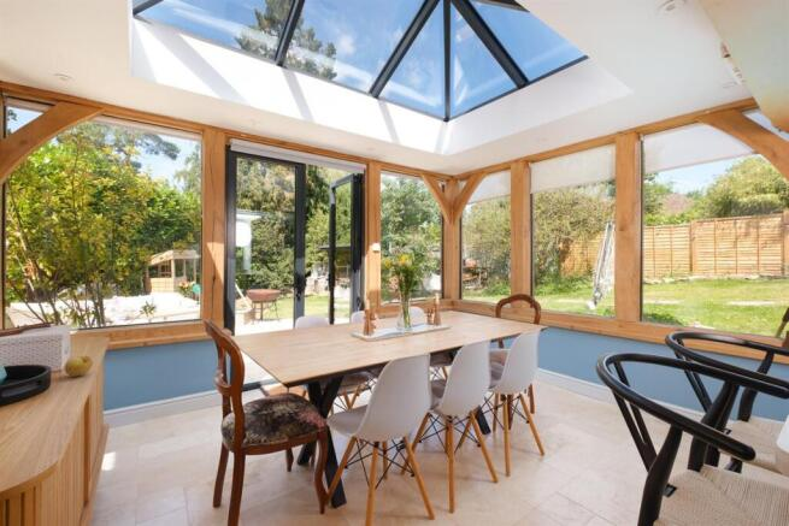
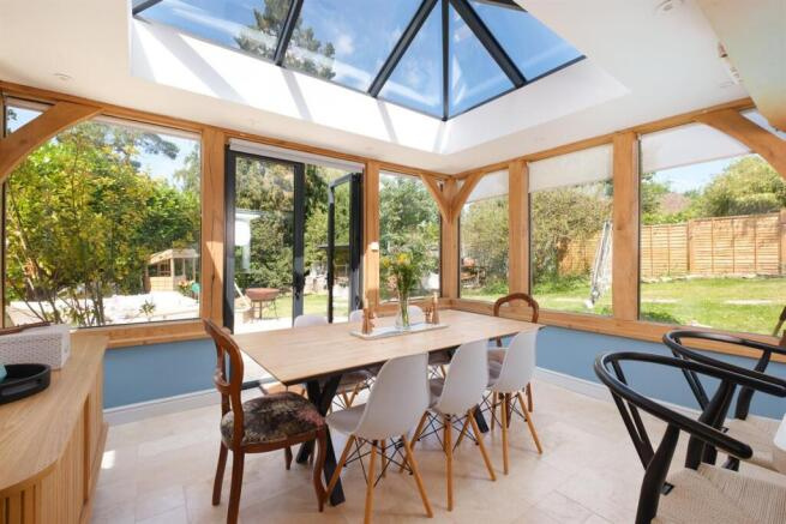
- fruit [64,355,94,378]
